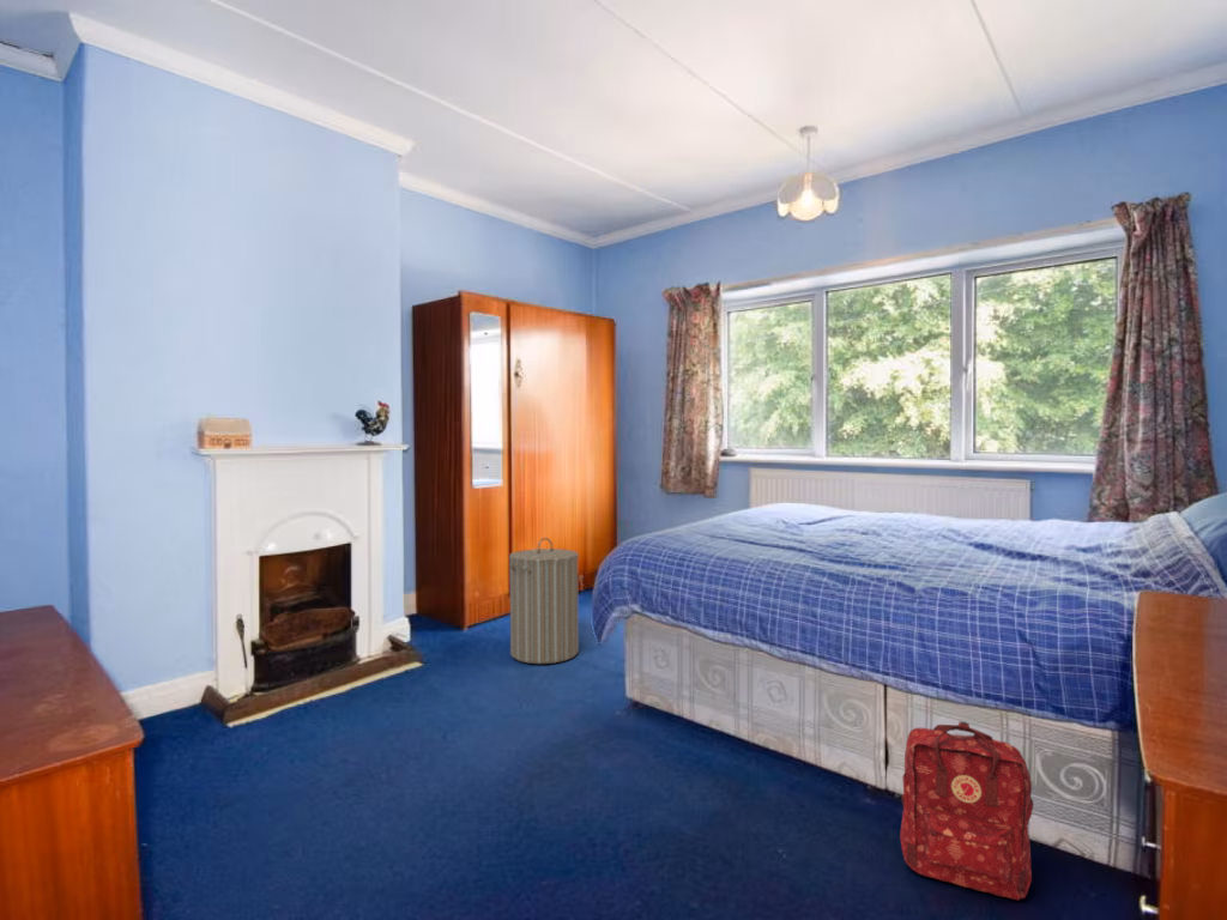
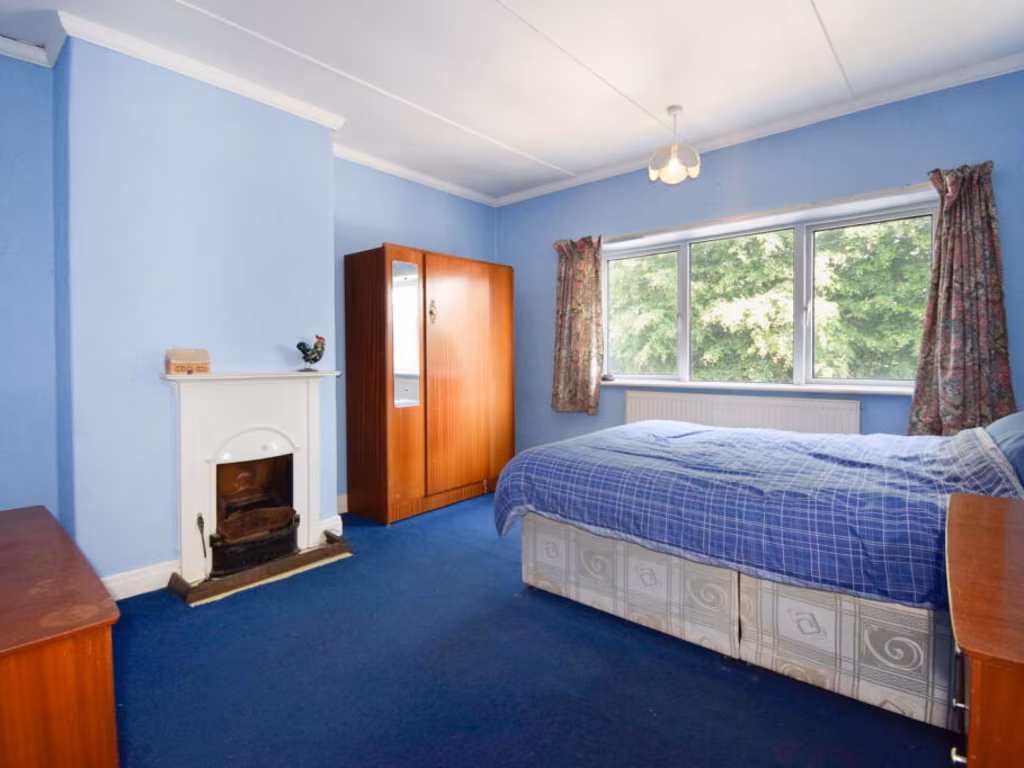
- laundry hamper [508,537,580,665]
- backpack [899,720,1035,902]
